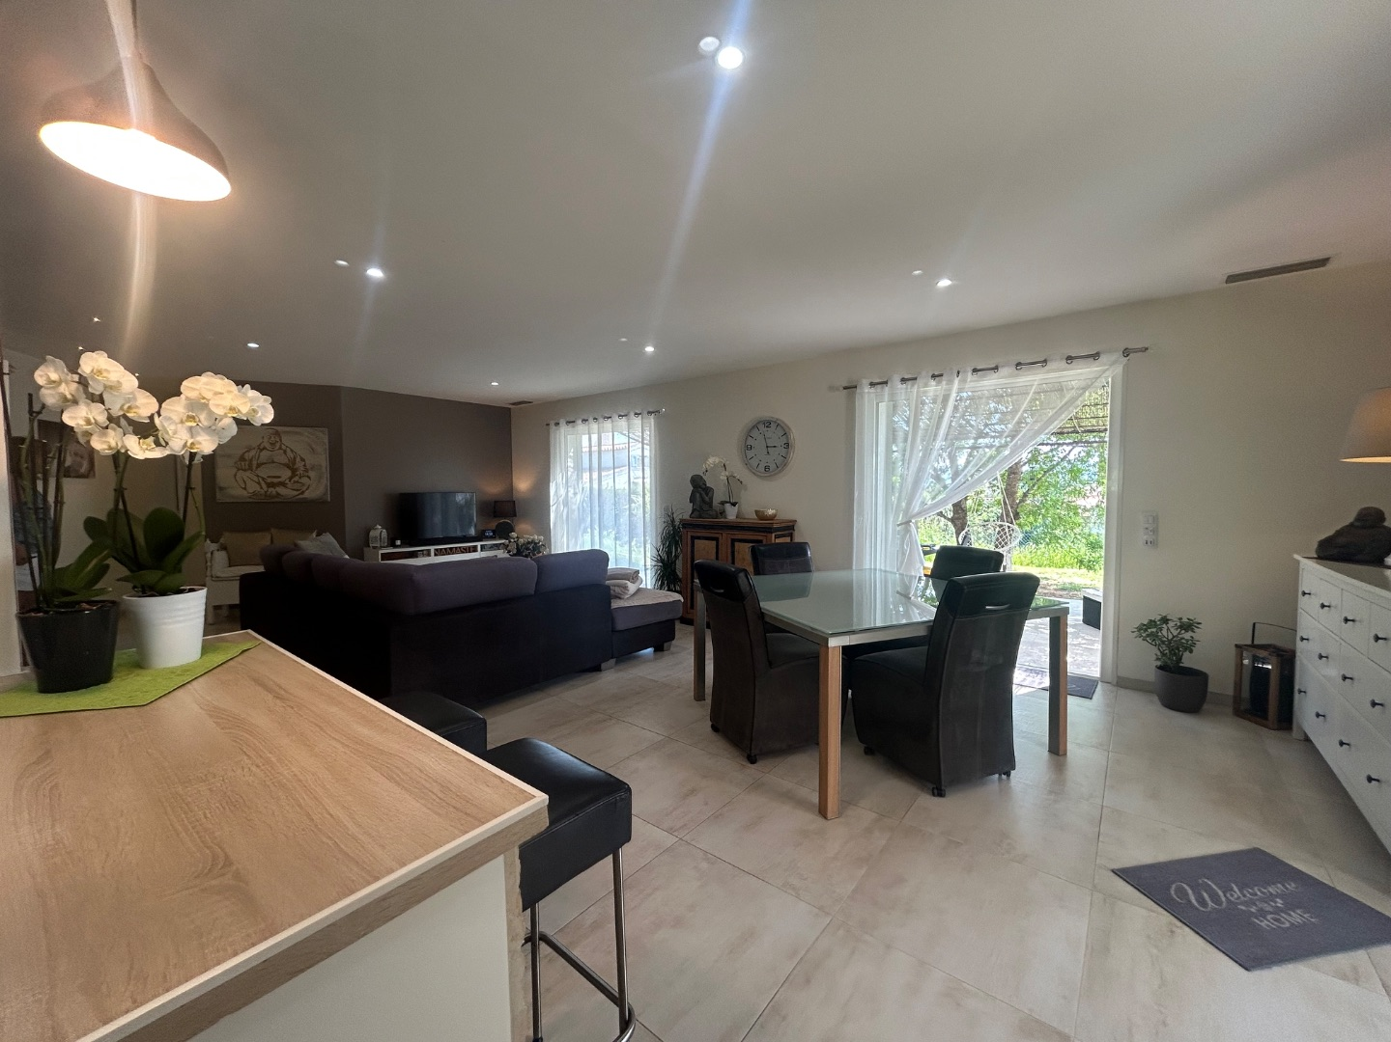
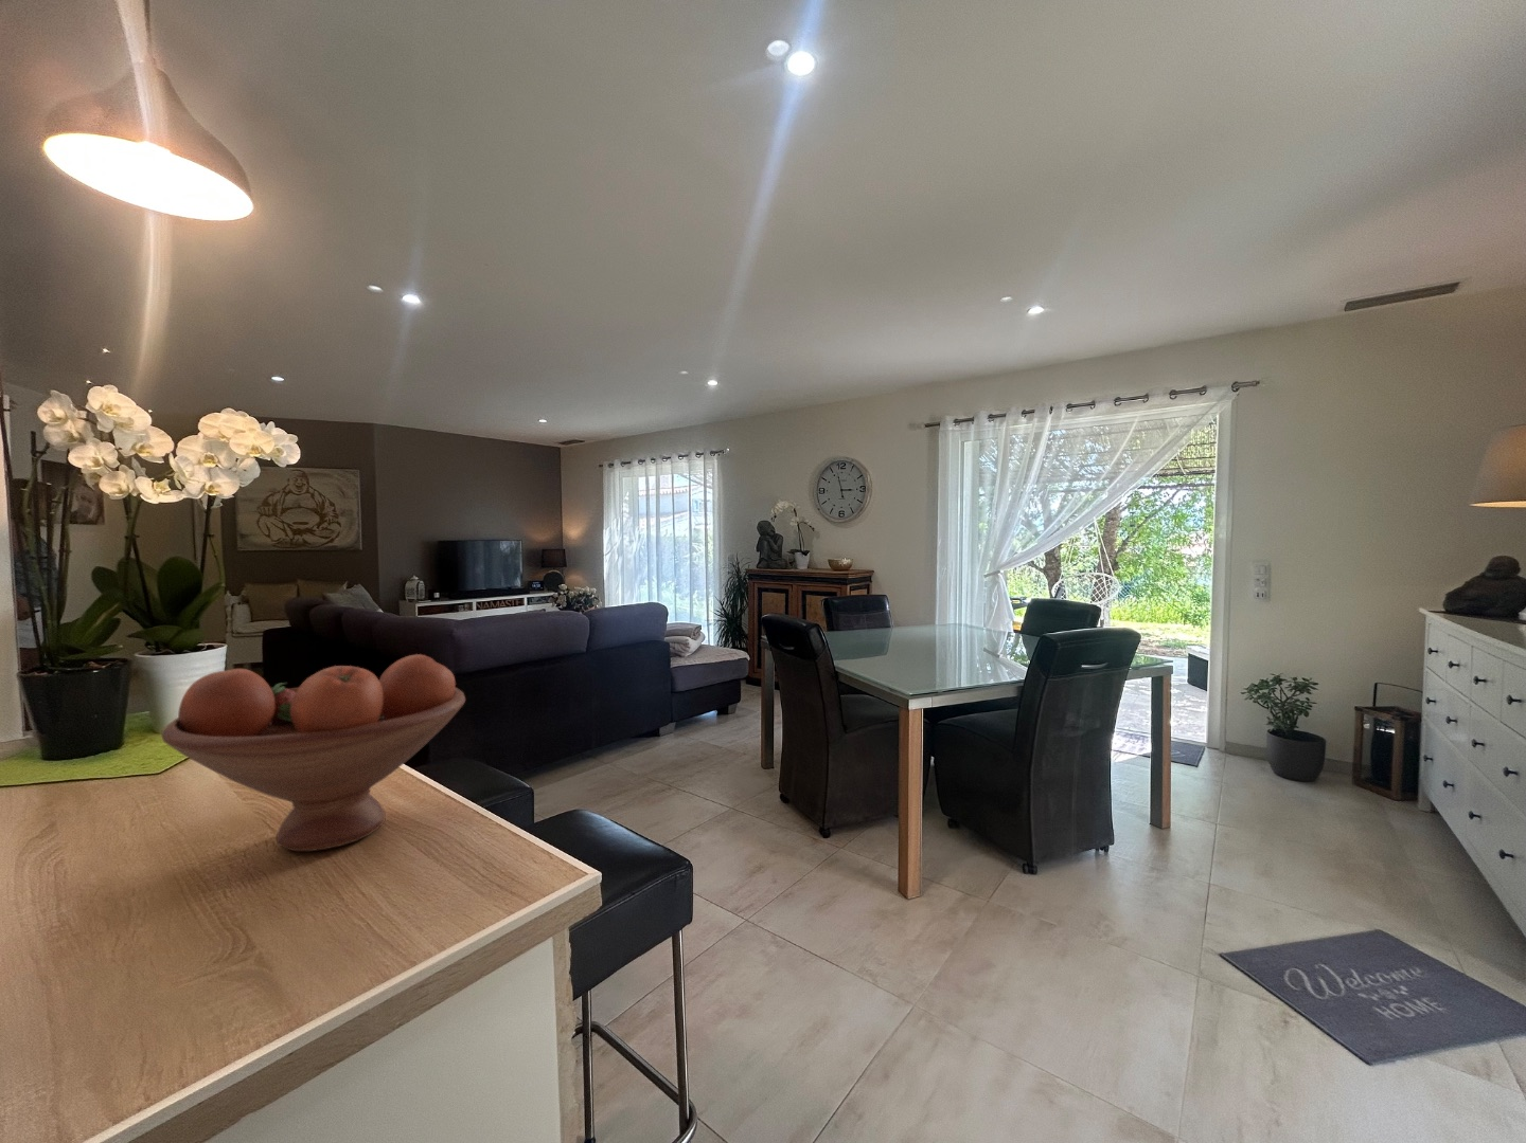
+ fruit bowl [160,653,466,852]
